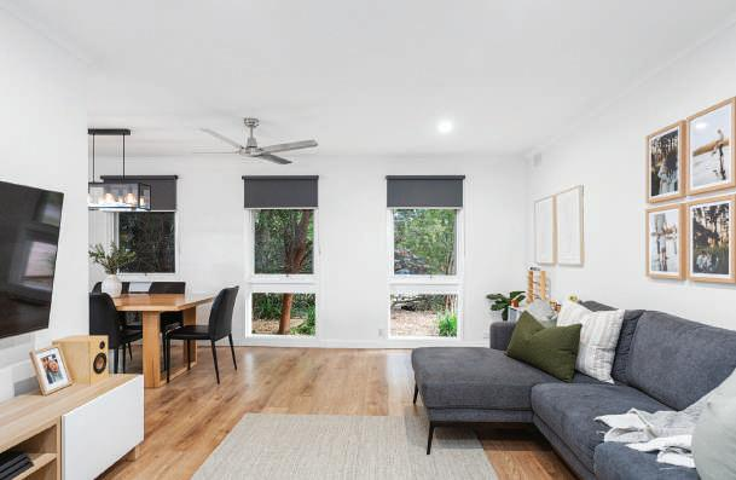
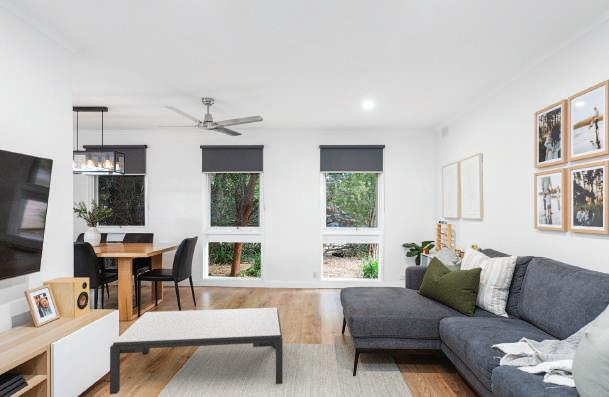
+ coffee table [109,307,284,395]
